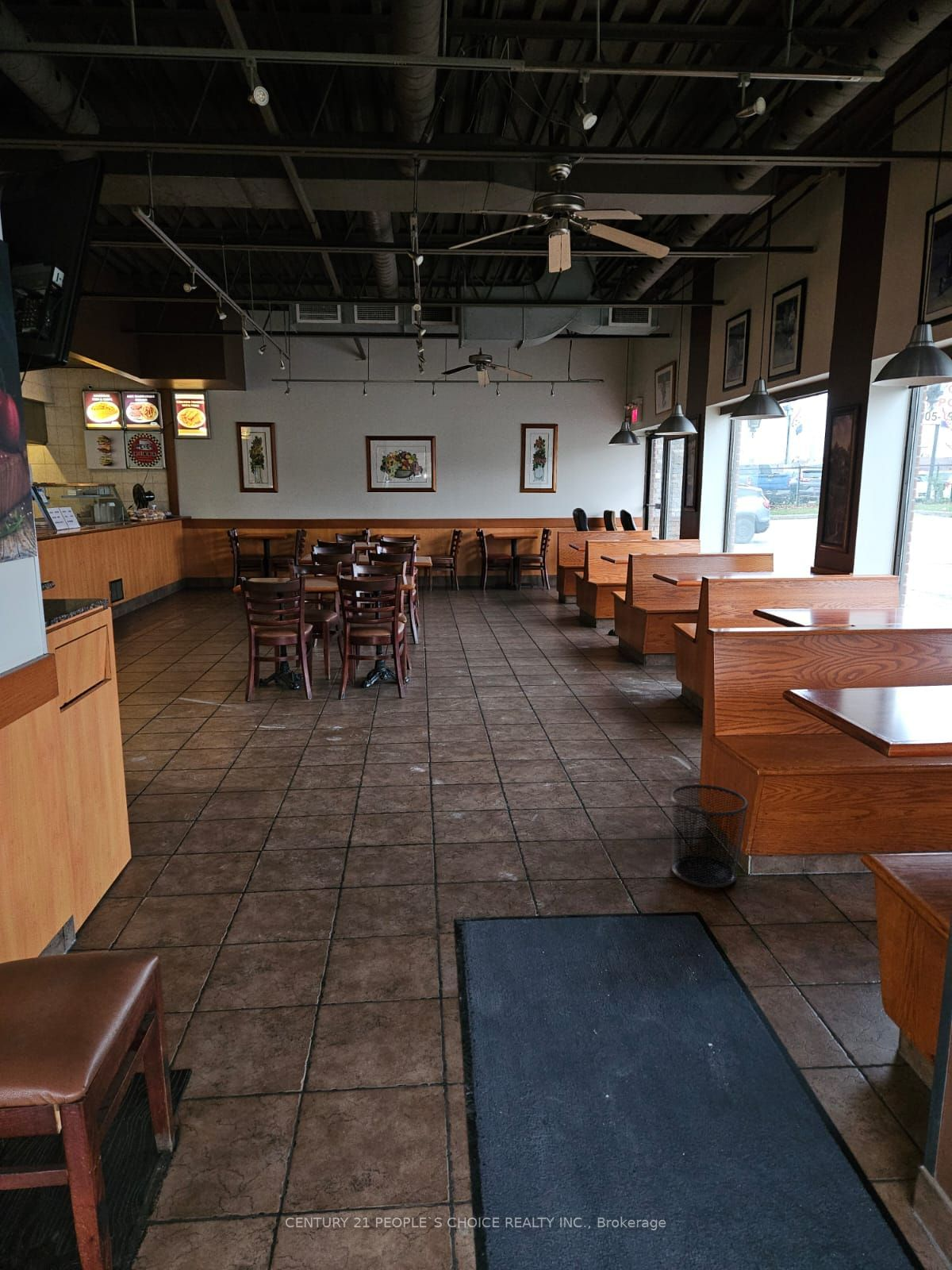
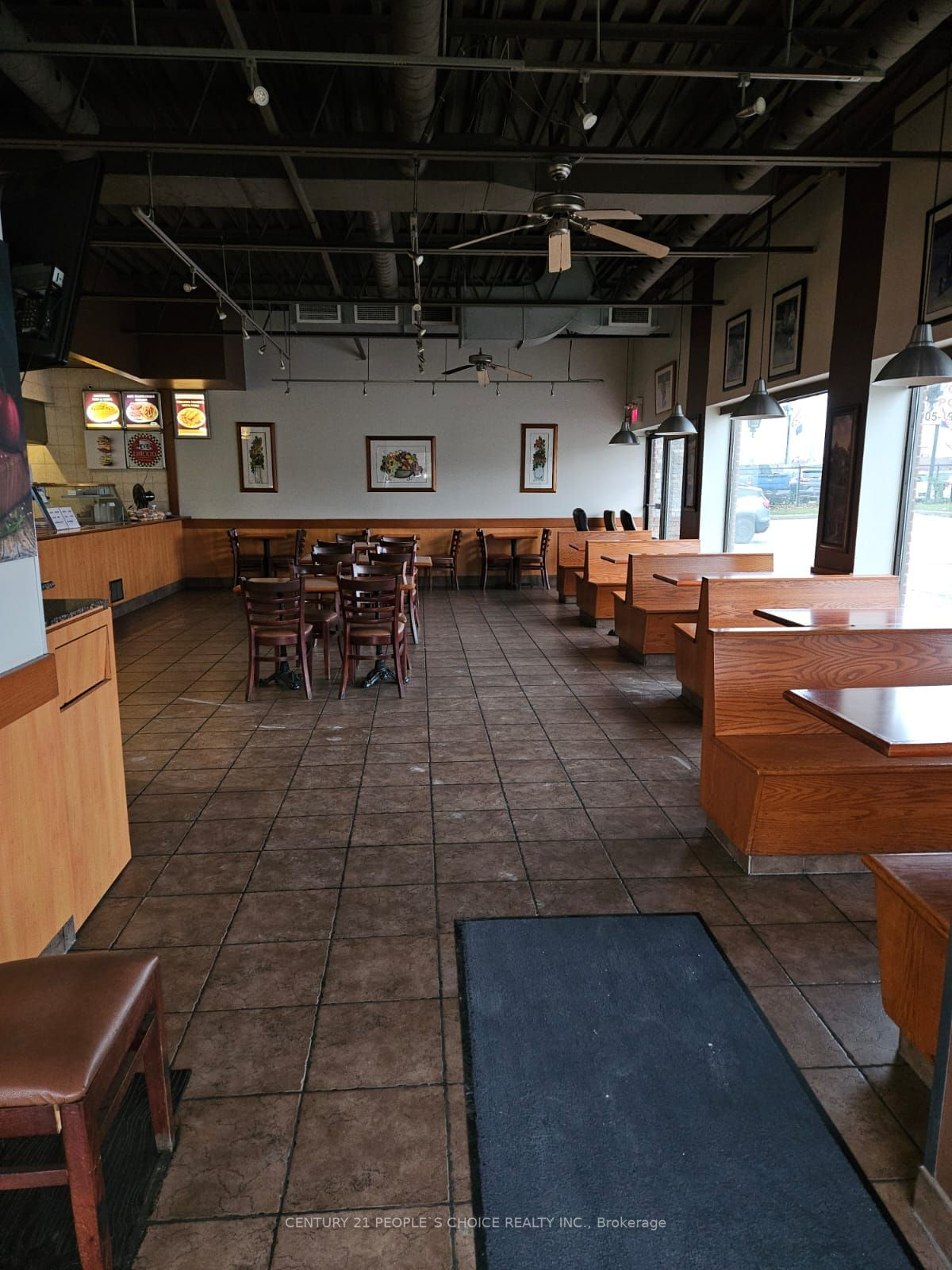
- waste bin [669,783,749,888]
